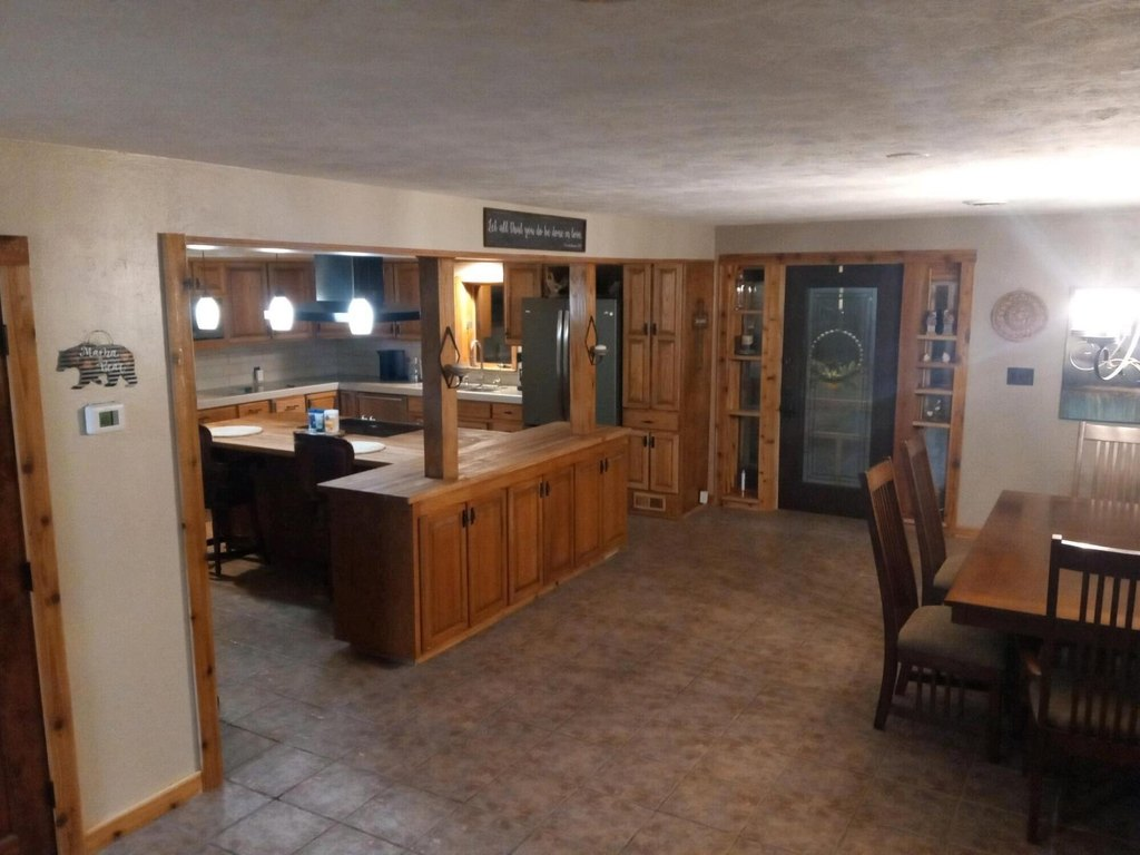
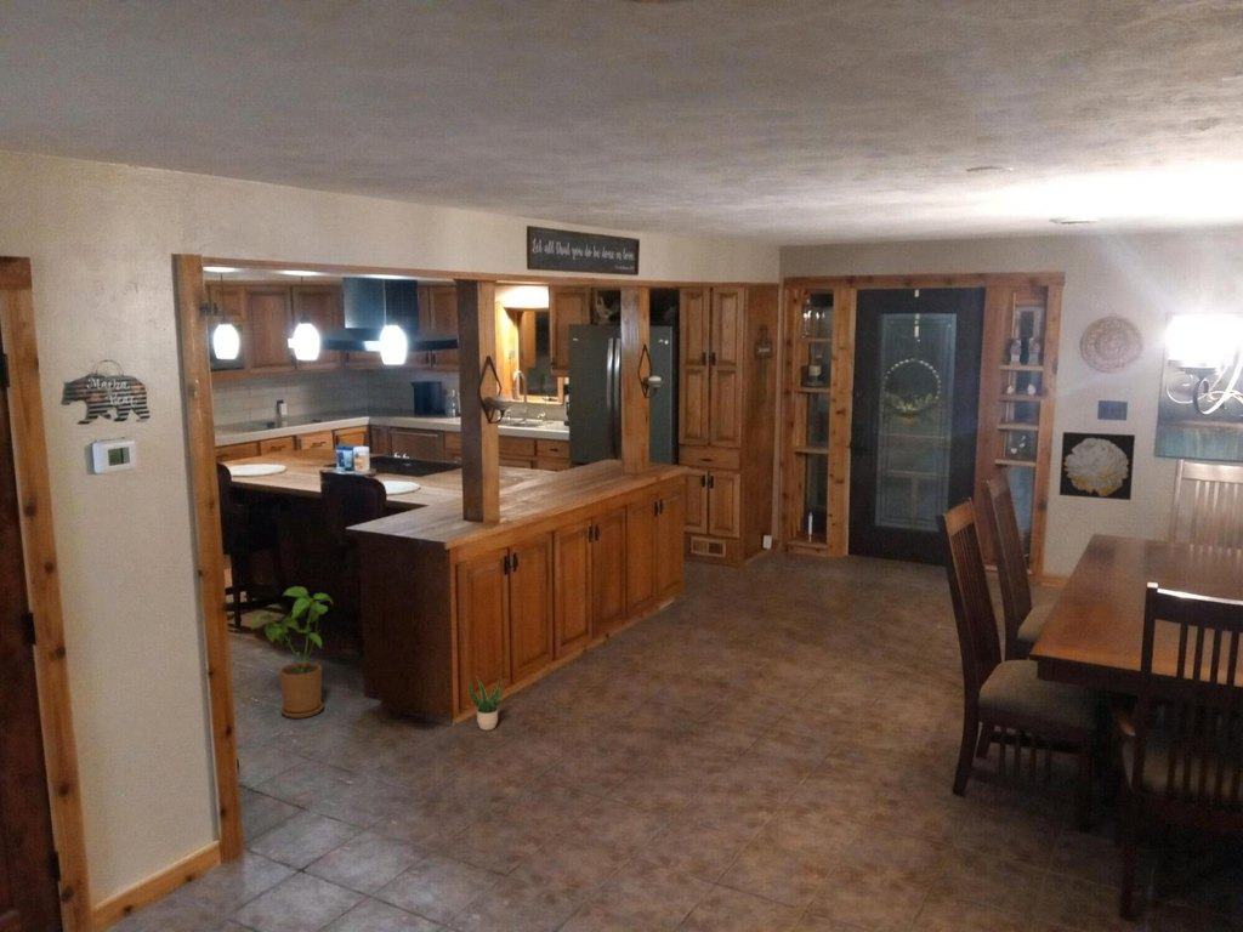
+ house plant [250,585,334,720]
+ wall art [1058,431,1136,501]
+ potted plant [469,676,505,732]
